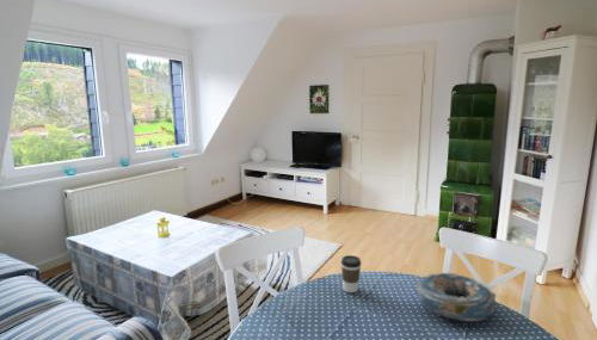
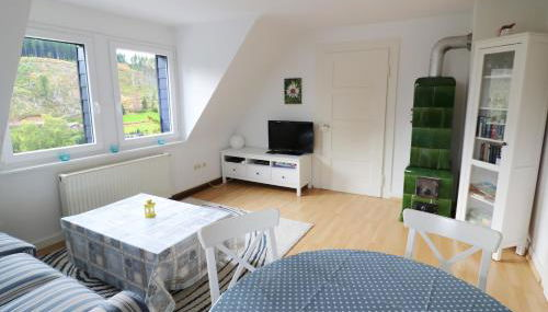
- coffee cup [340,254,362,293]
- decorative bowl [416,271,498,323]
